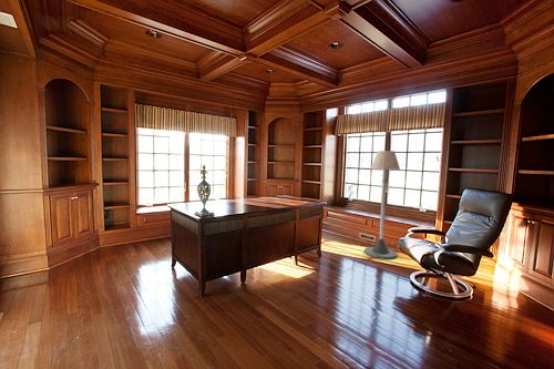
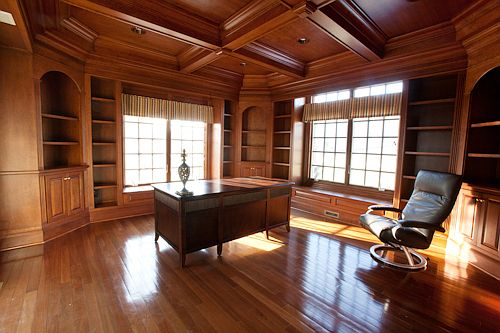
- floor lamp [363,150,401,259]
